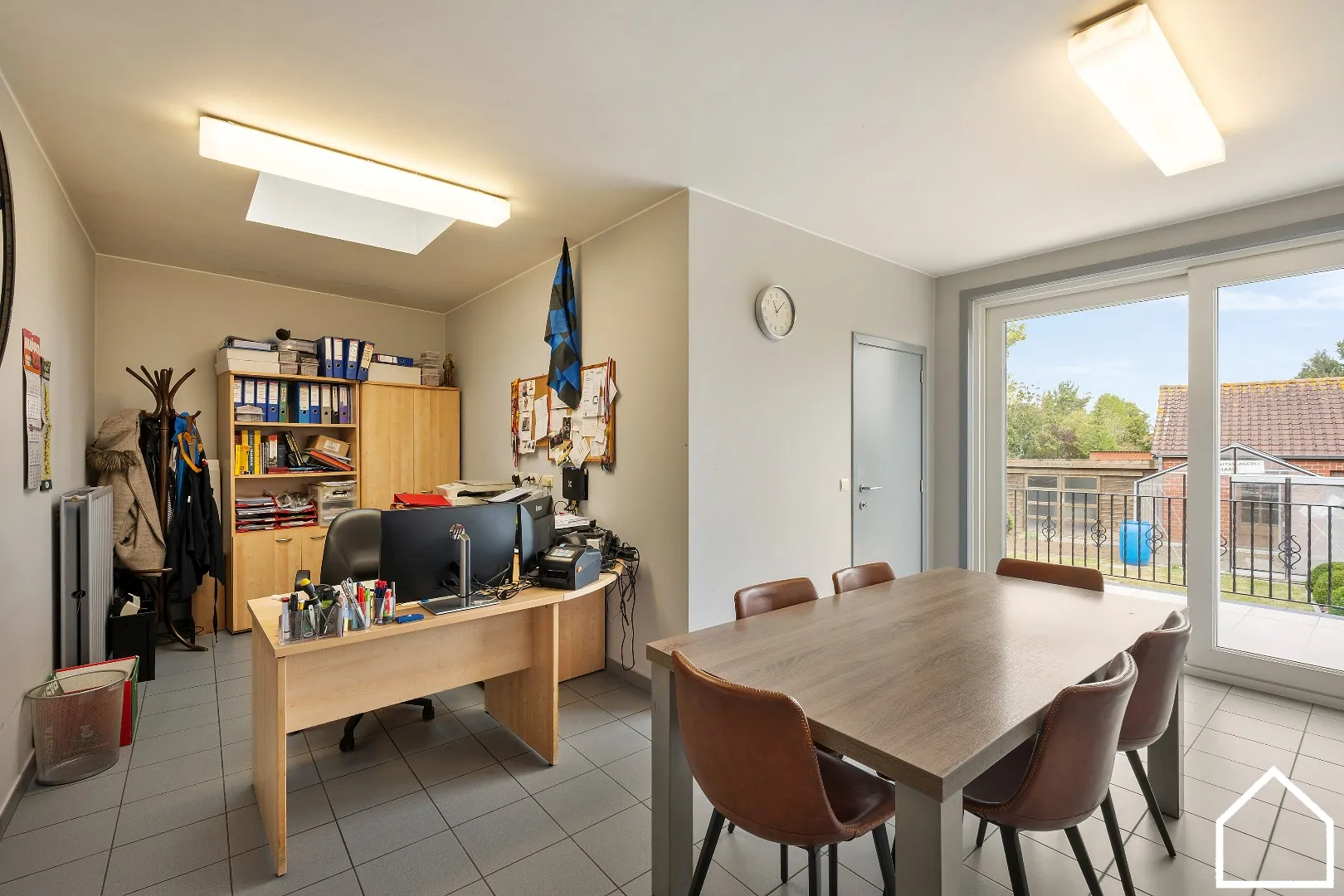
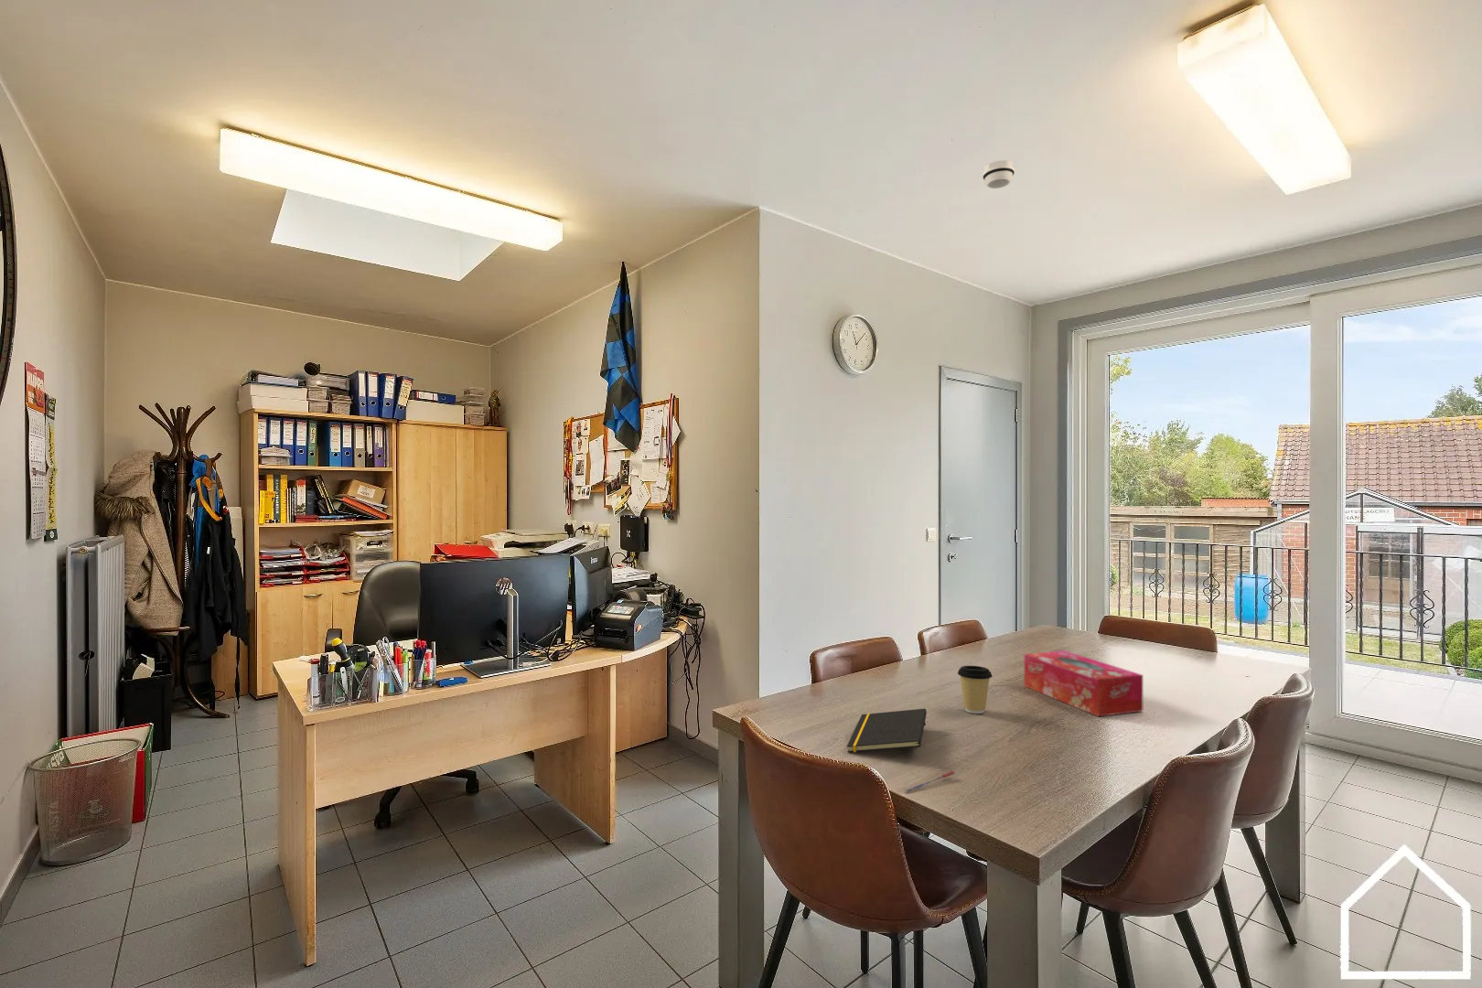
+ pen [905,771,955,793]
+ tissue box [1023,649,1143,717]
+ coffee cup [957,665,992,715]
+ smoke detector [981,159,1016,190]
+ notepad [846,708,927,753]
